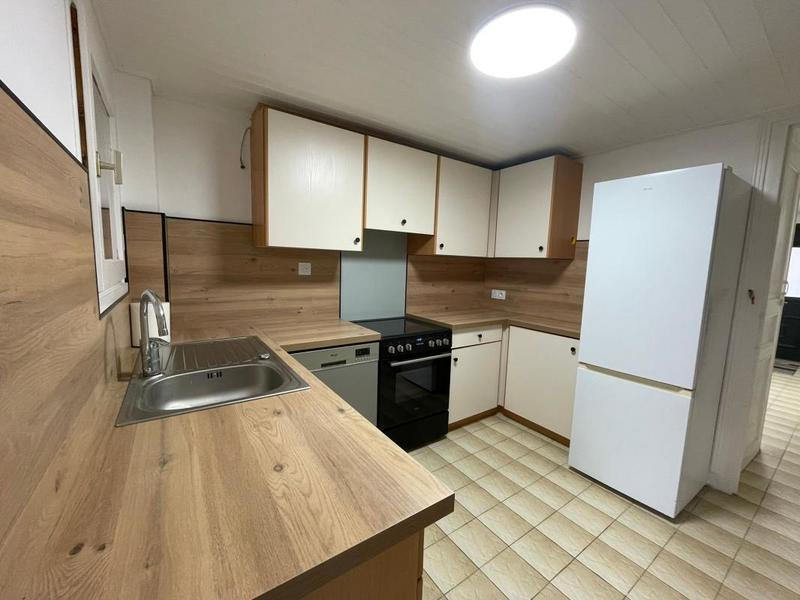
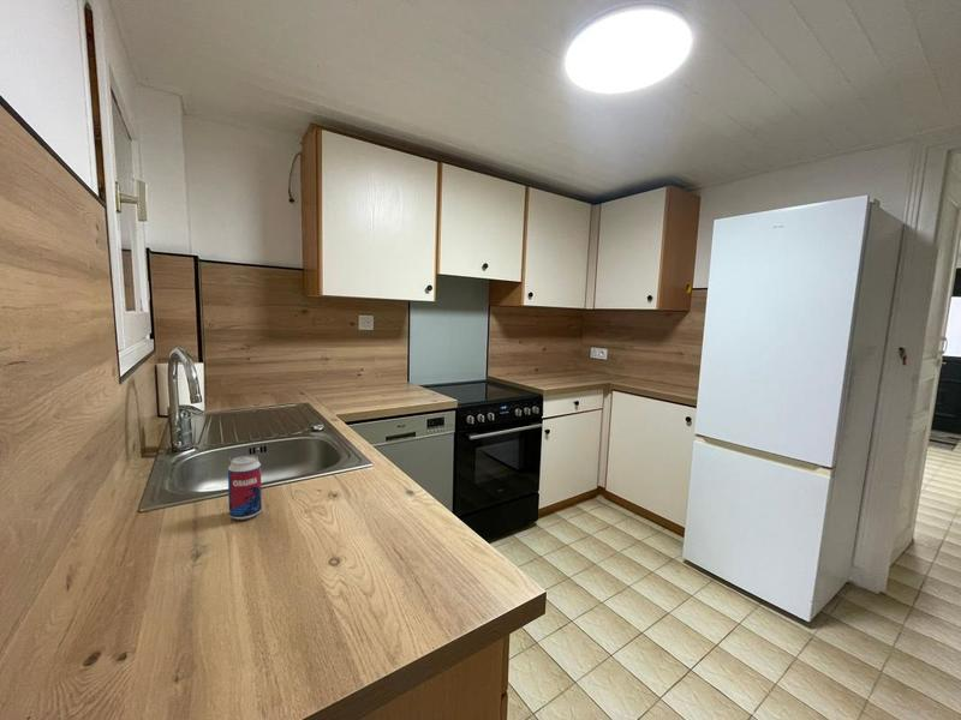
+ beverage can [227,455,263,521]
